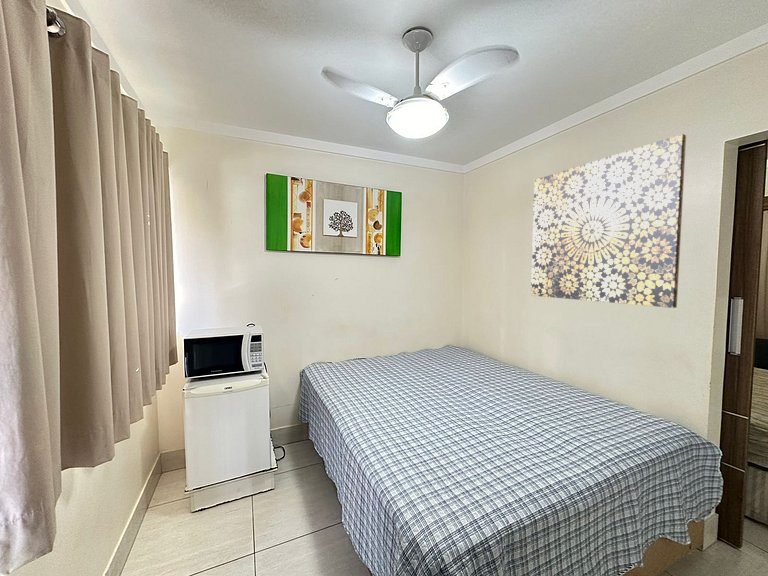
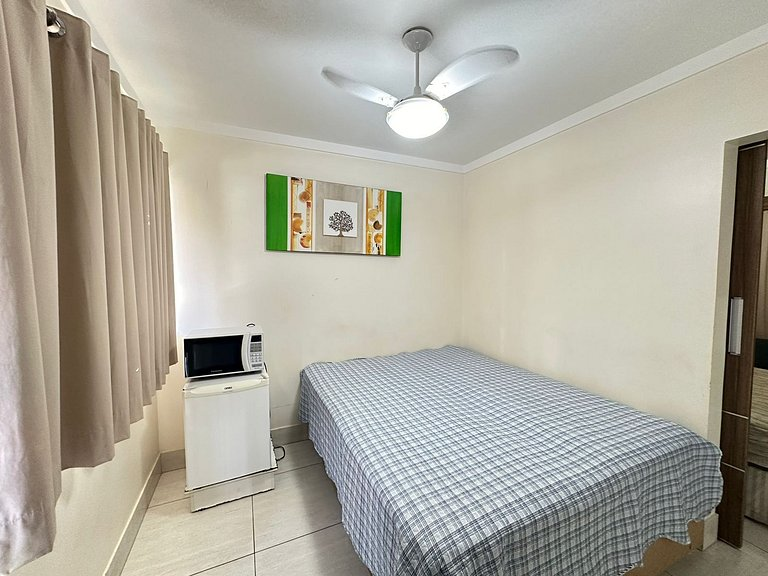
- wall art [530,133,687,309]
